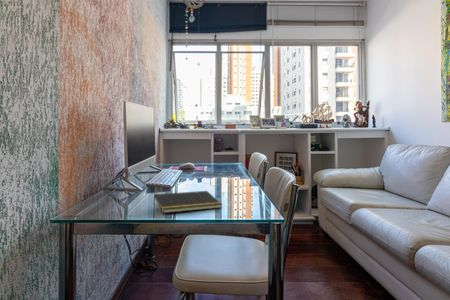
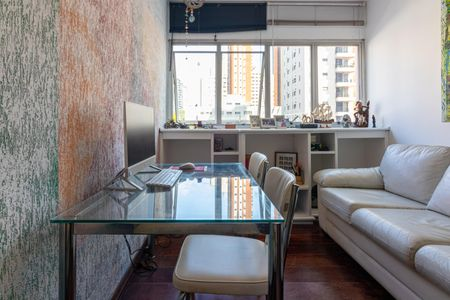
- notepad [152,190,223,214]
